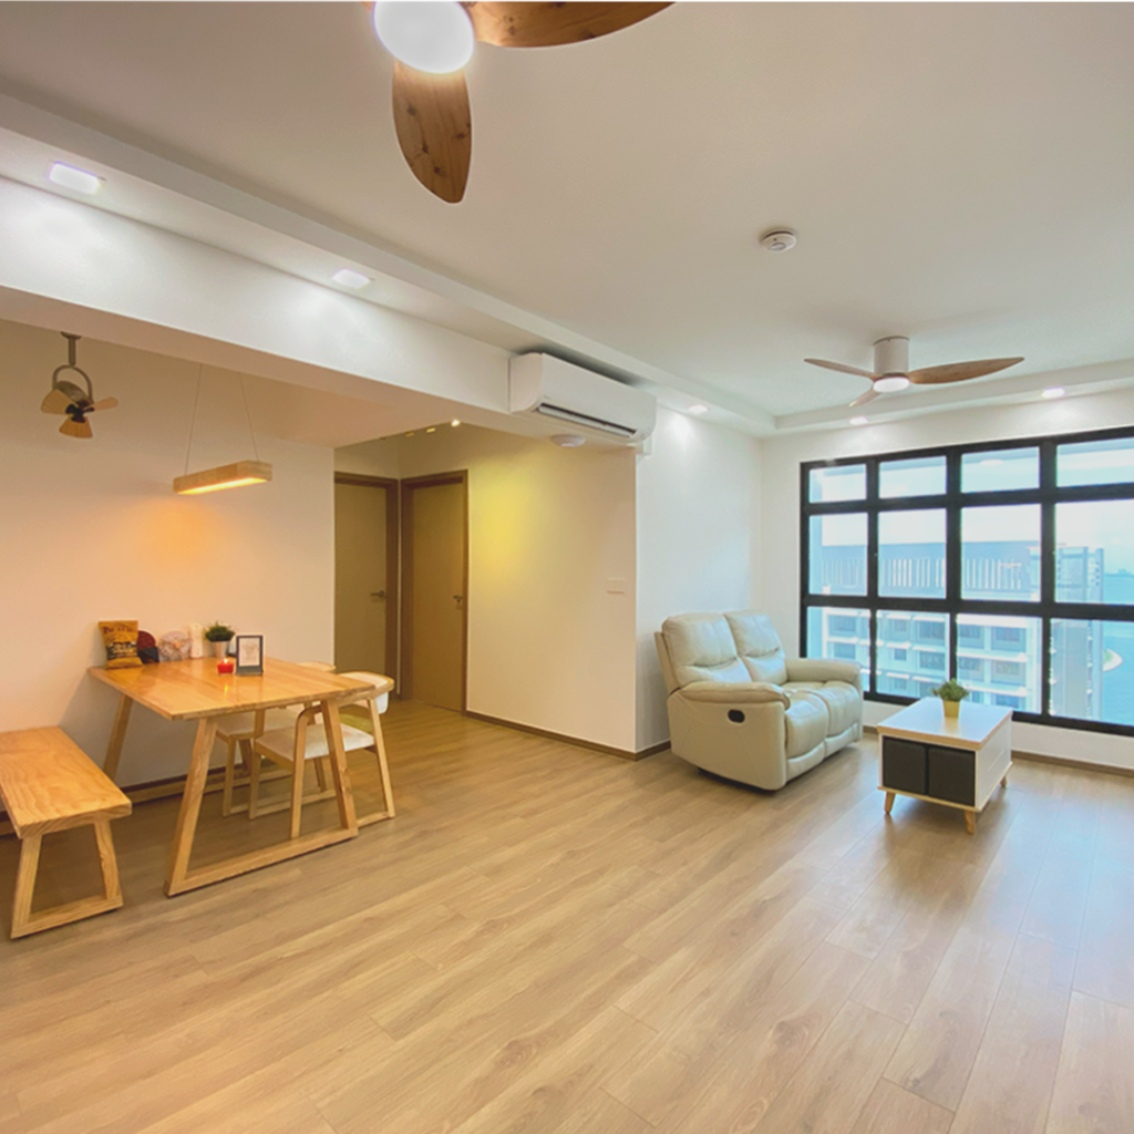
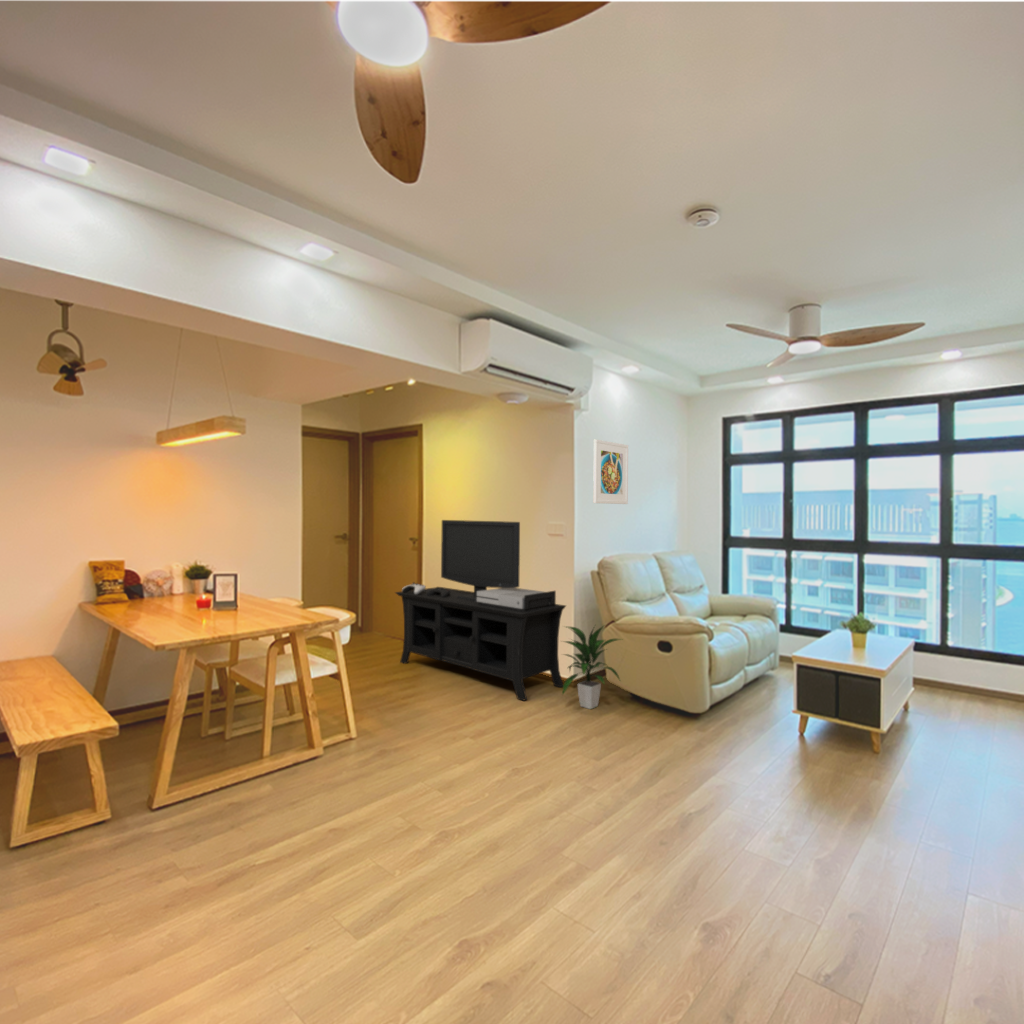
+ indoor plant [561,623,623,710]
+ media console [394,519,567,701]
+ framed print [592,438,629,505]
